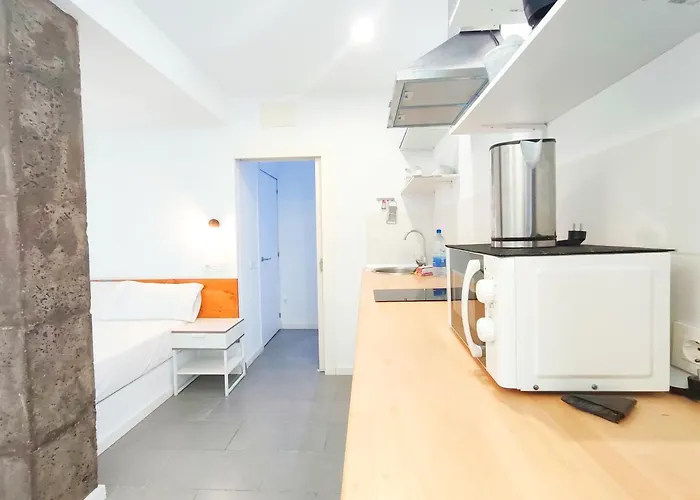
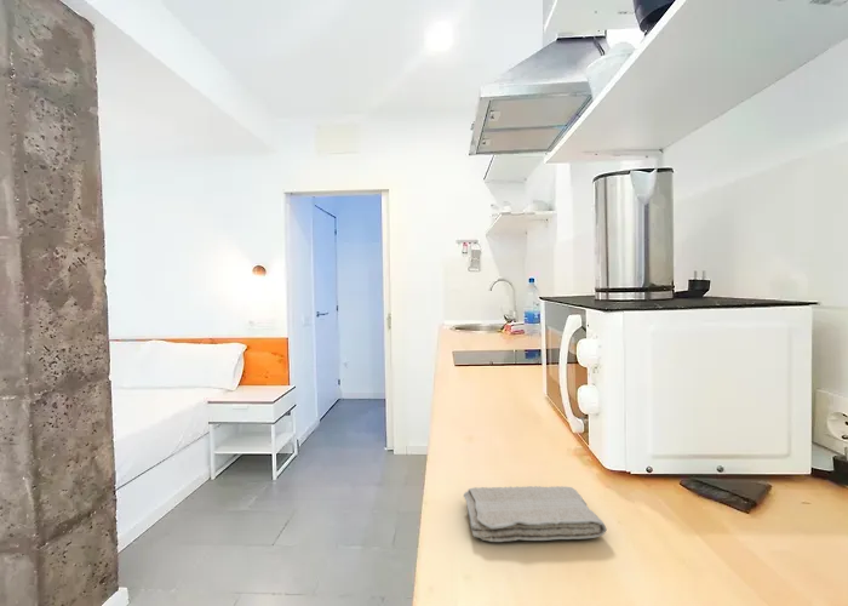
+ washcloth [462,485,608,543]
